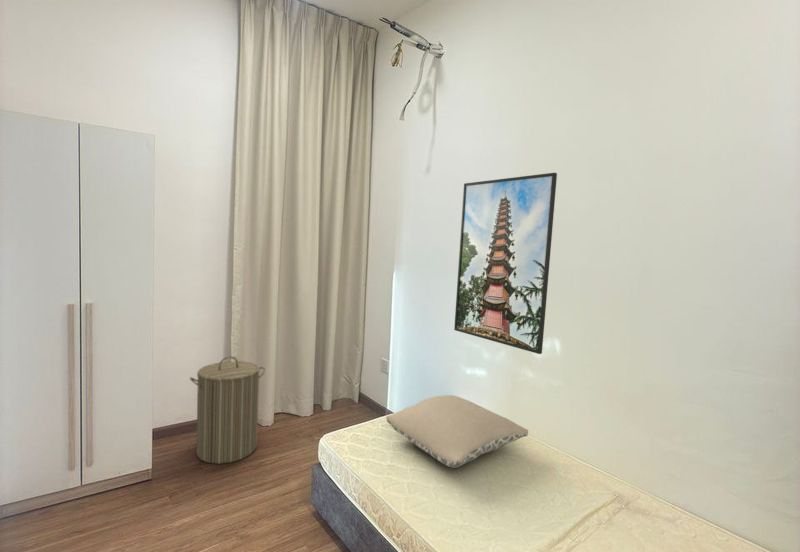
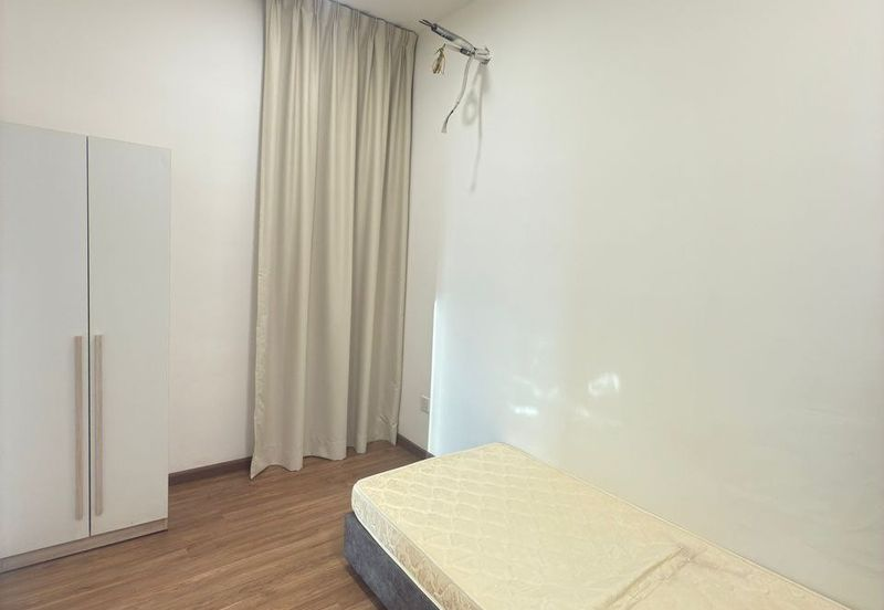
- pillow [386,394,529,469]
- laundry hamper [189,356,266,465]
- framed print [453,172,558,355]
